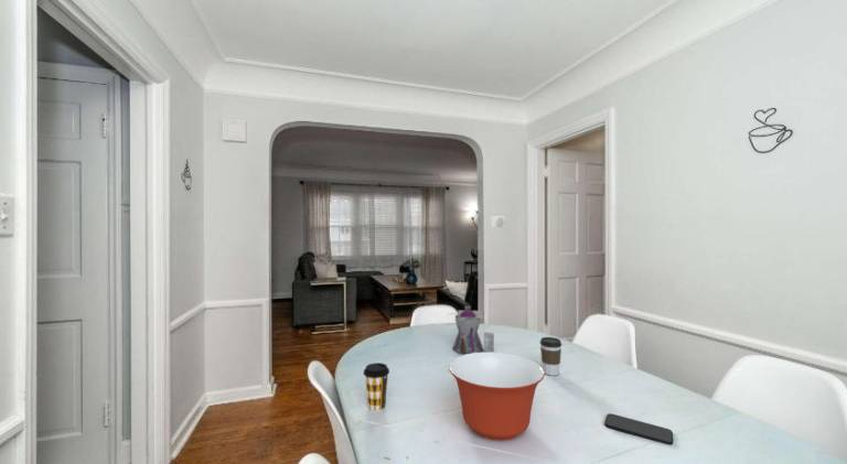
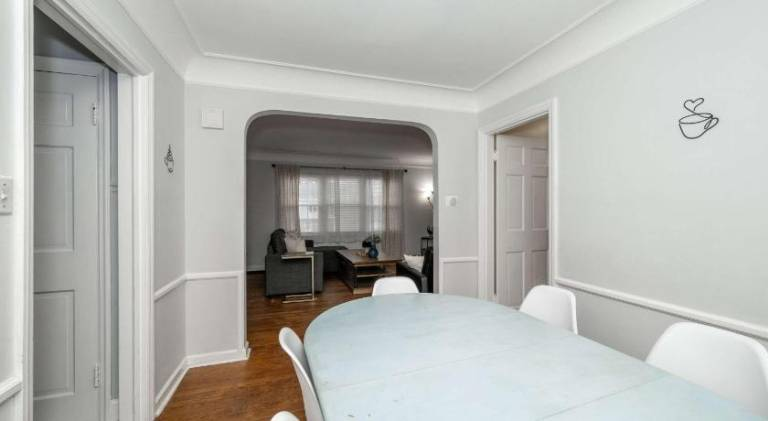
- mixing bowl [448,352,546,441]
- coffee cup [362,362,390,412]
- teapot [447,310,495,355]
- coffee cup [539,336,562,377]
- smartphone [603,412,674,446]
